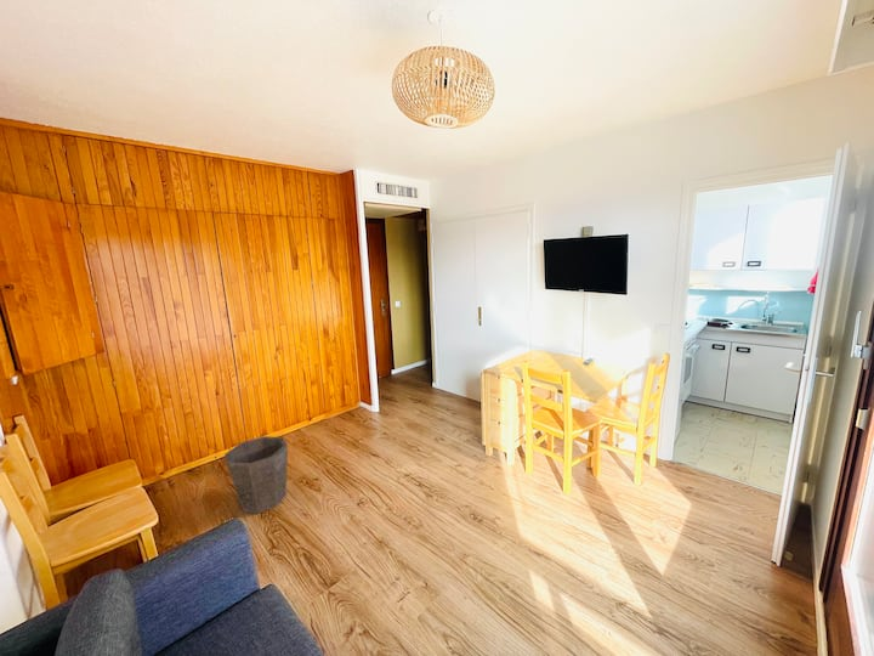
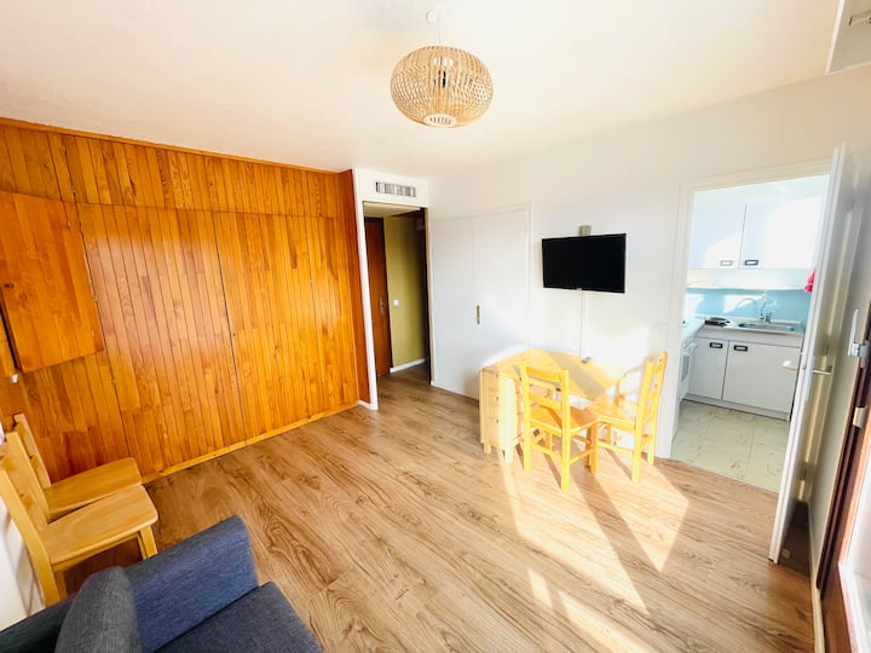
- waste bin [223,435,289,515]
